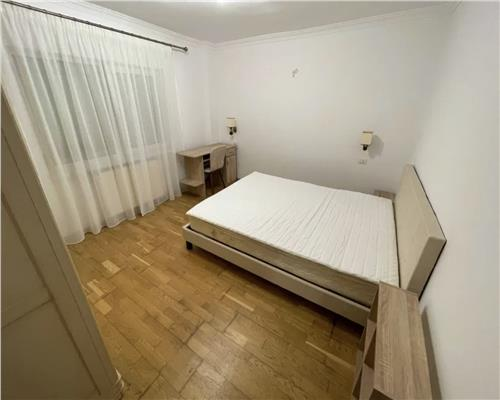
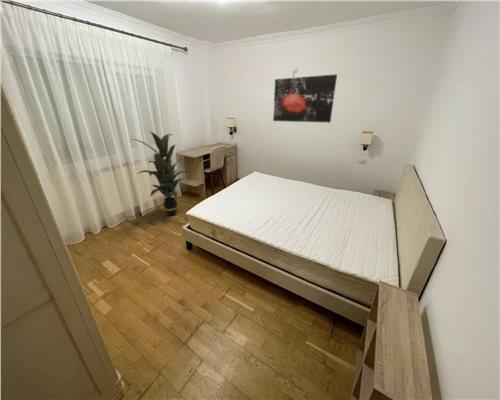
+ wall art [272,73,338,124]
+ indoor plant [129,130,192,217]
